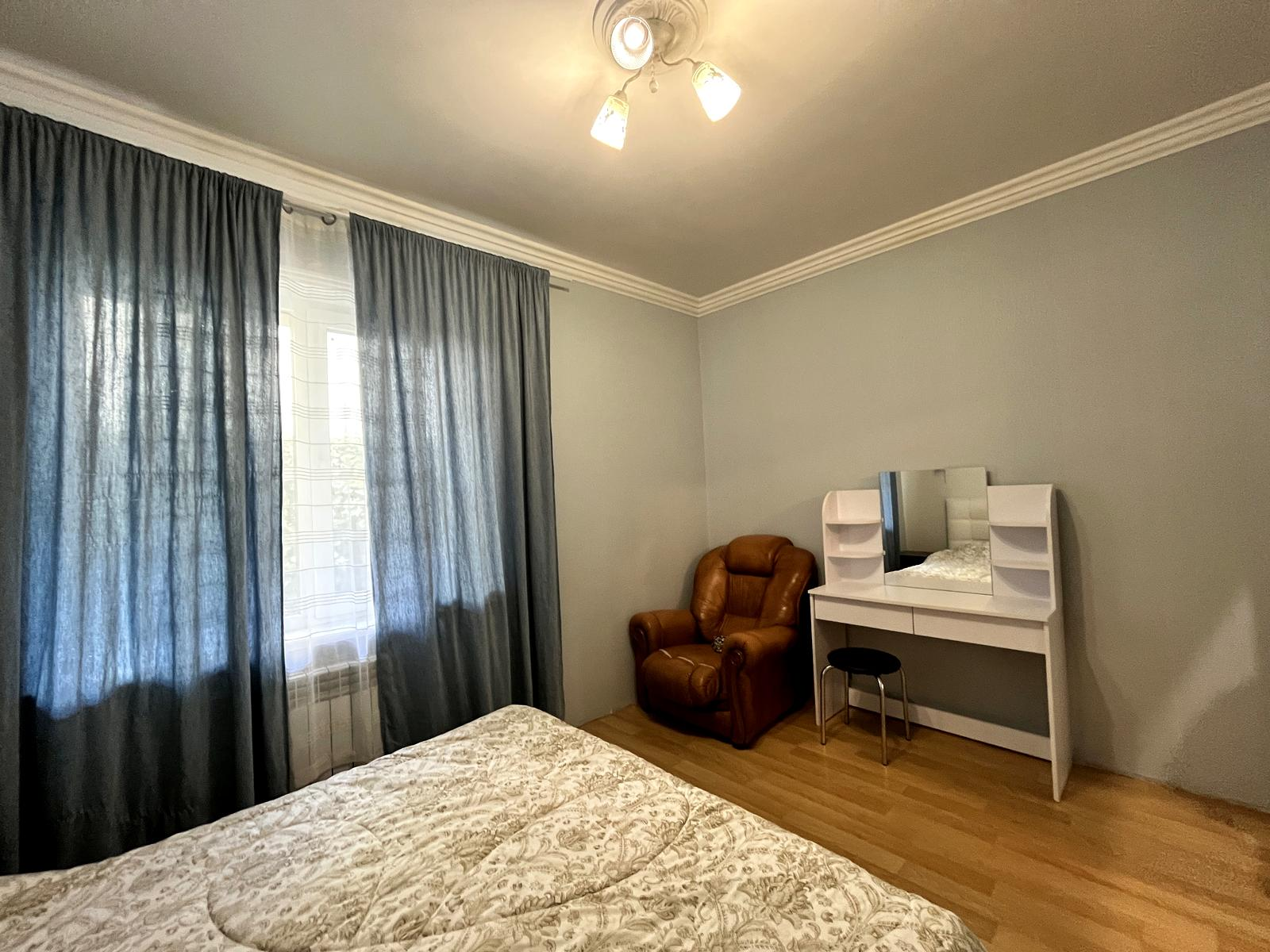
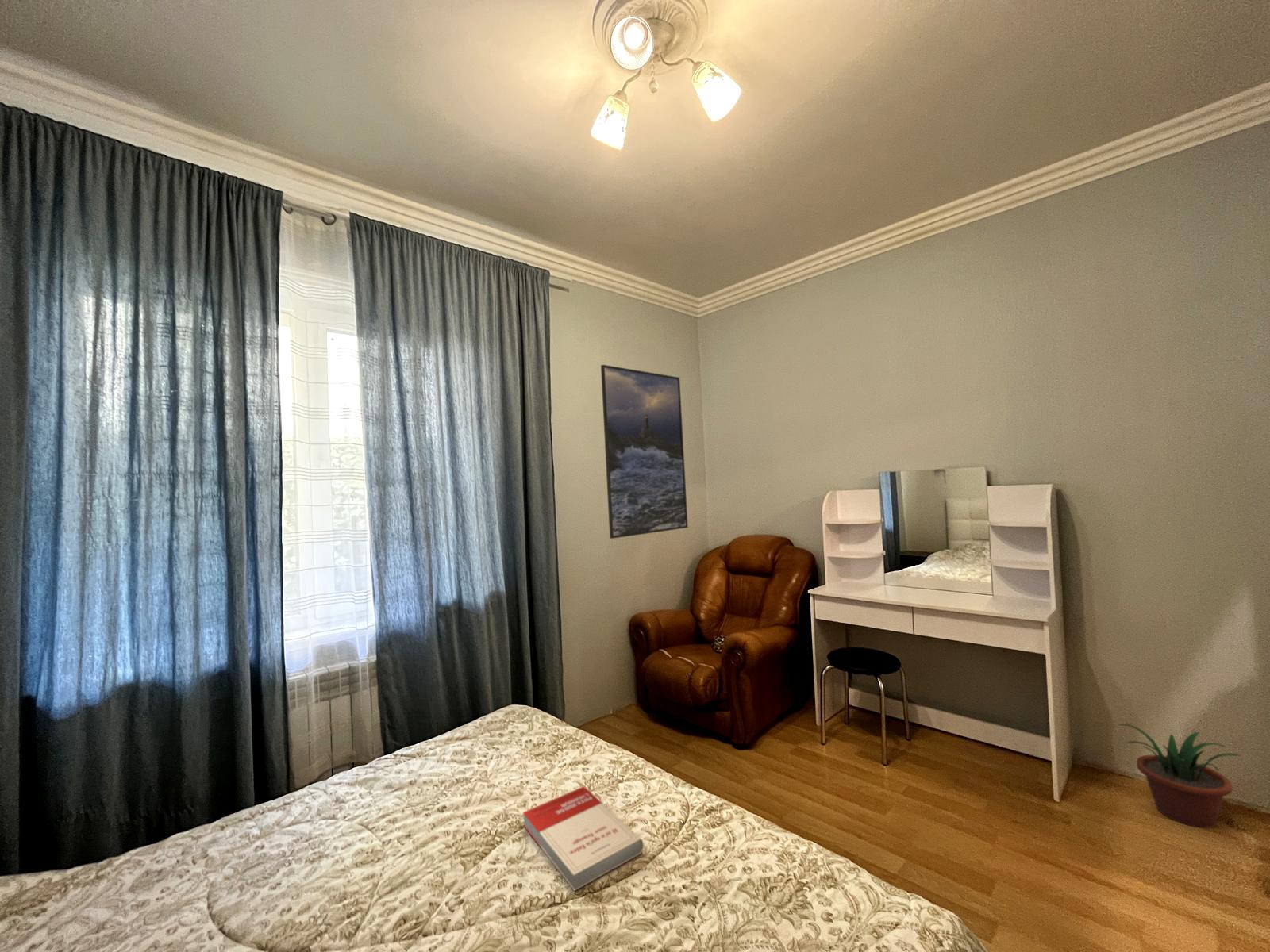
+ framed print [600,364,689,539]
+ book [522,785,645,892]
+ potted plant [1118,723,1242,829]
